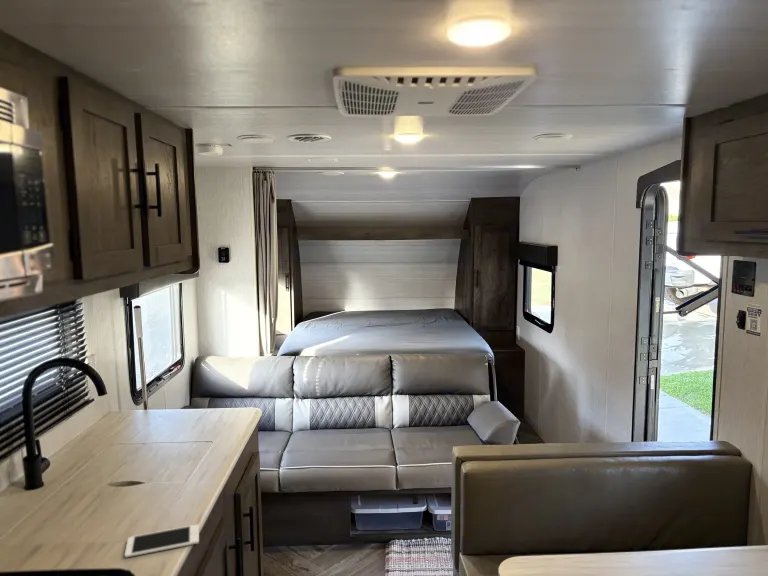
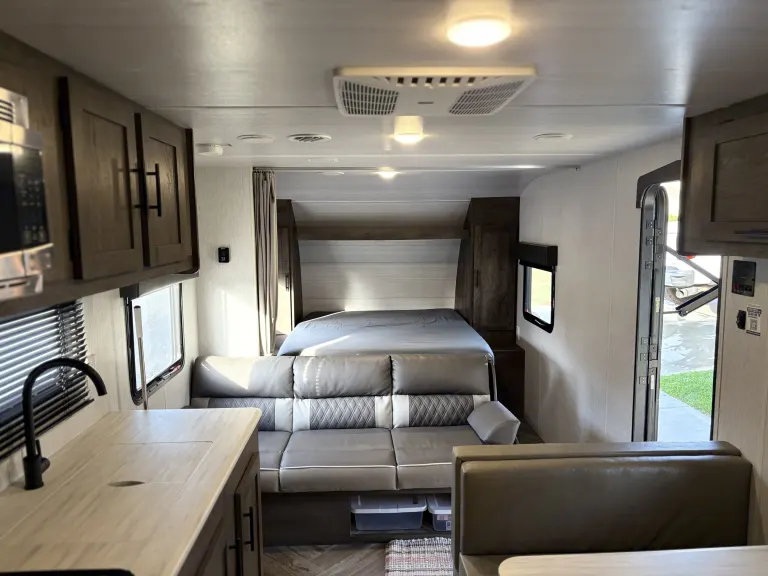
- cell phone [124,523,200,559]
